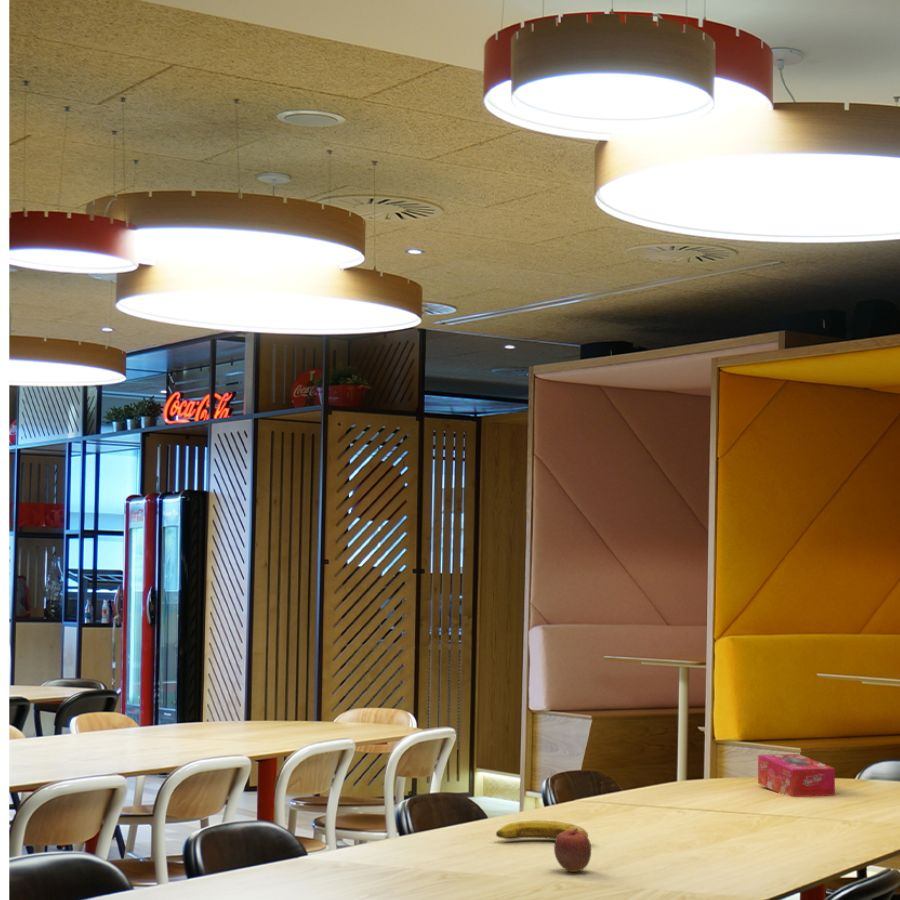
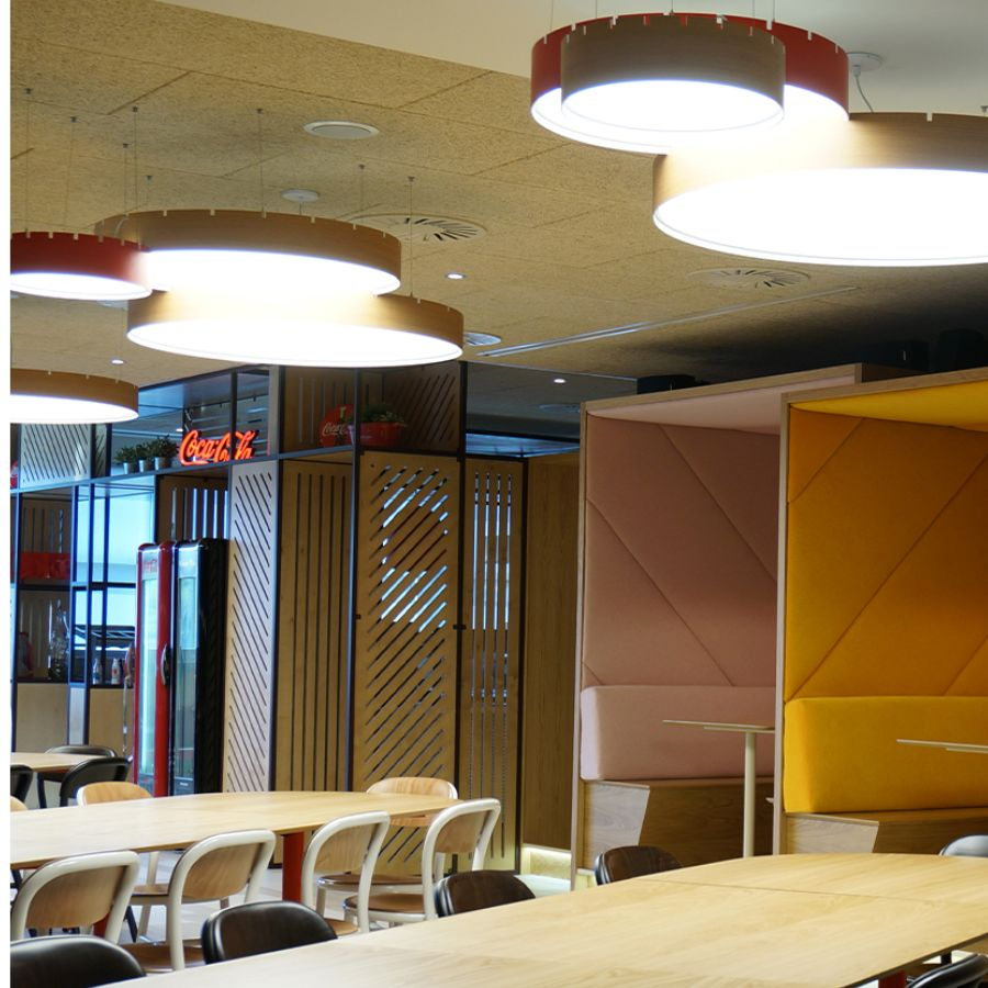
- banana [495,819,589,841]
- tissue box [757,753,836,798]
- apple [553,828,592,873]
